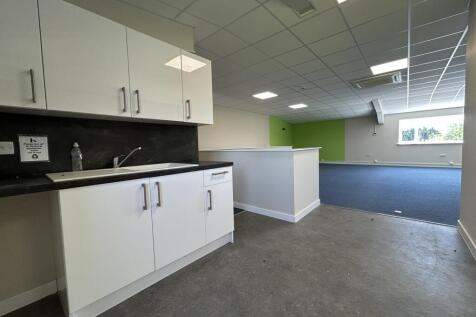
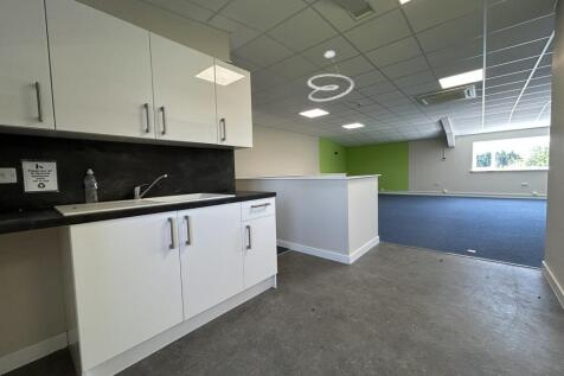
+ ceiling light fixture [307,50,355,102]
